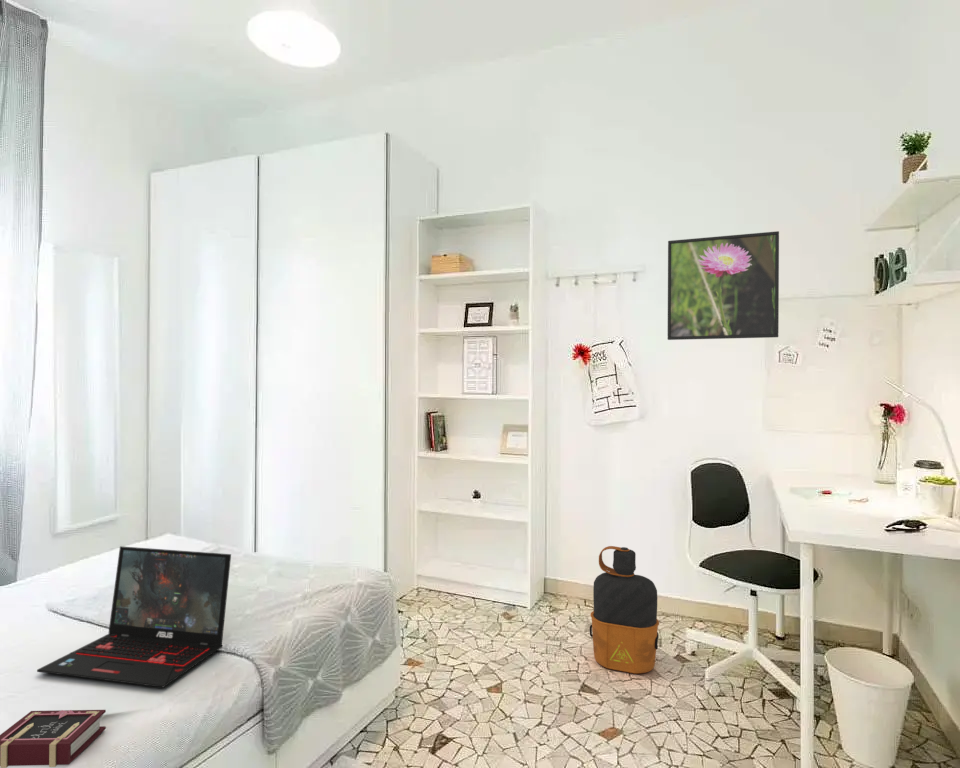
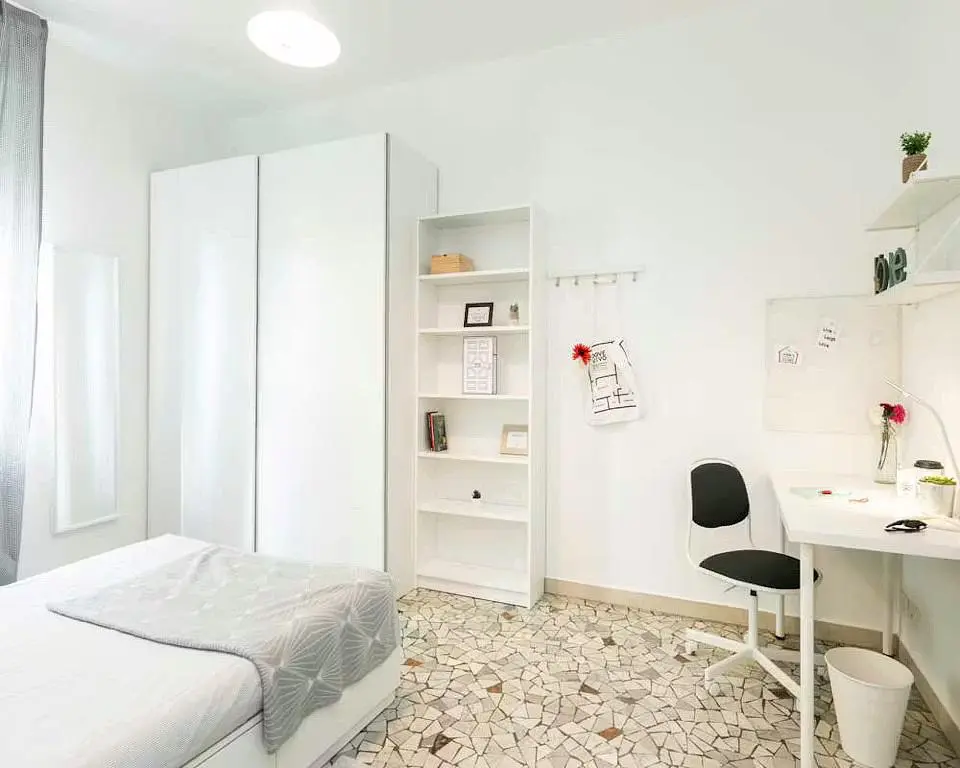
- book [0,709,107,768]
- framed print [667,230,780,341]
- water bottle [589,545,660,674]
- laptop [36,545,232,689]
